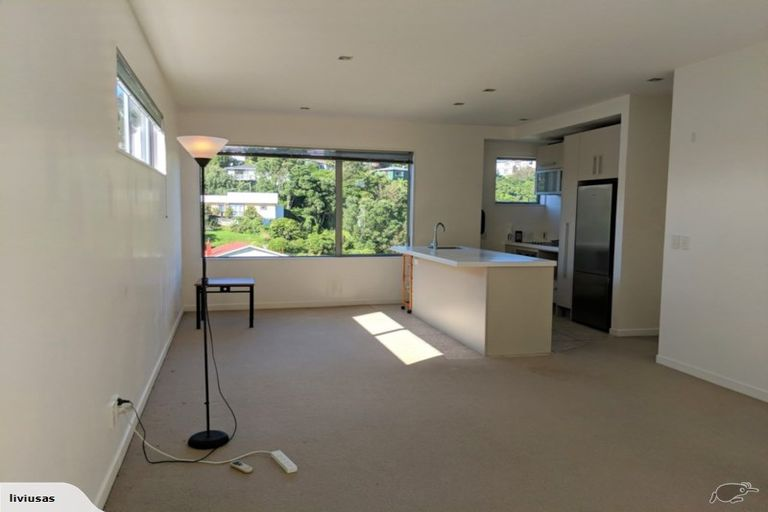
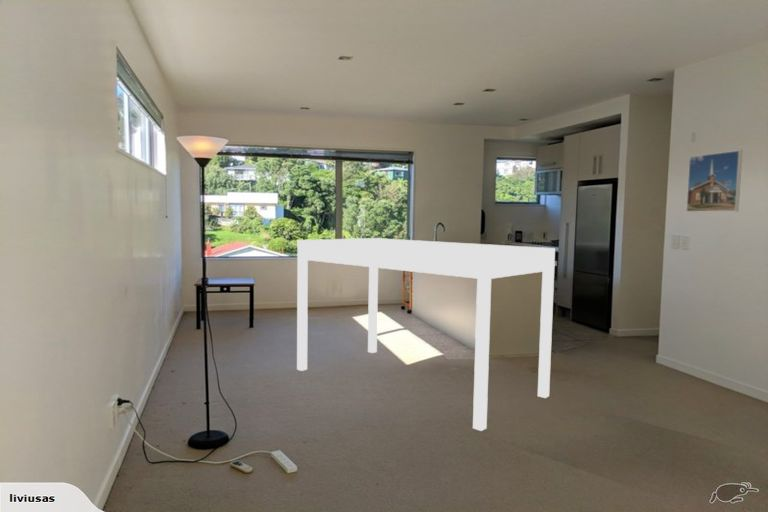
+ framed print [685,149,743,213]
+ dining table [296,237,556,432]
